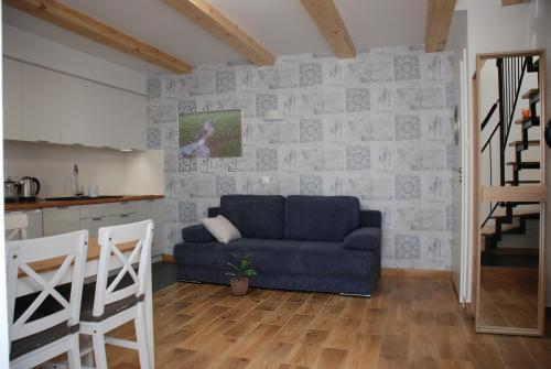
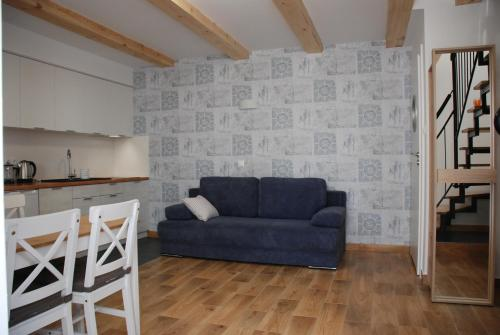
- potted plant [224,252,258,296]
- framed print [177,107,245,161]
